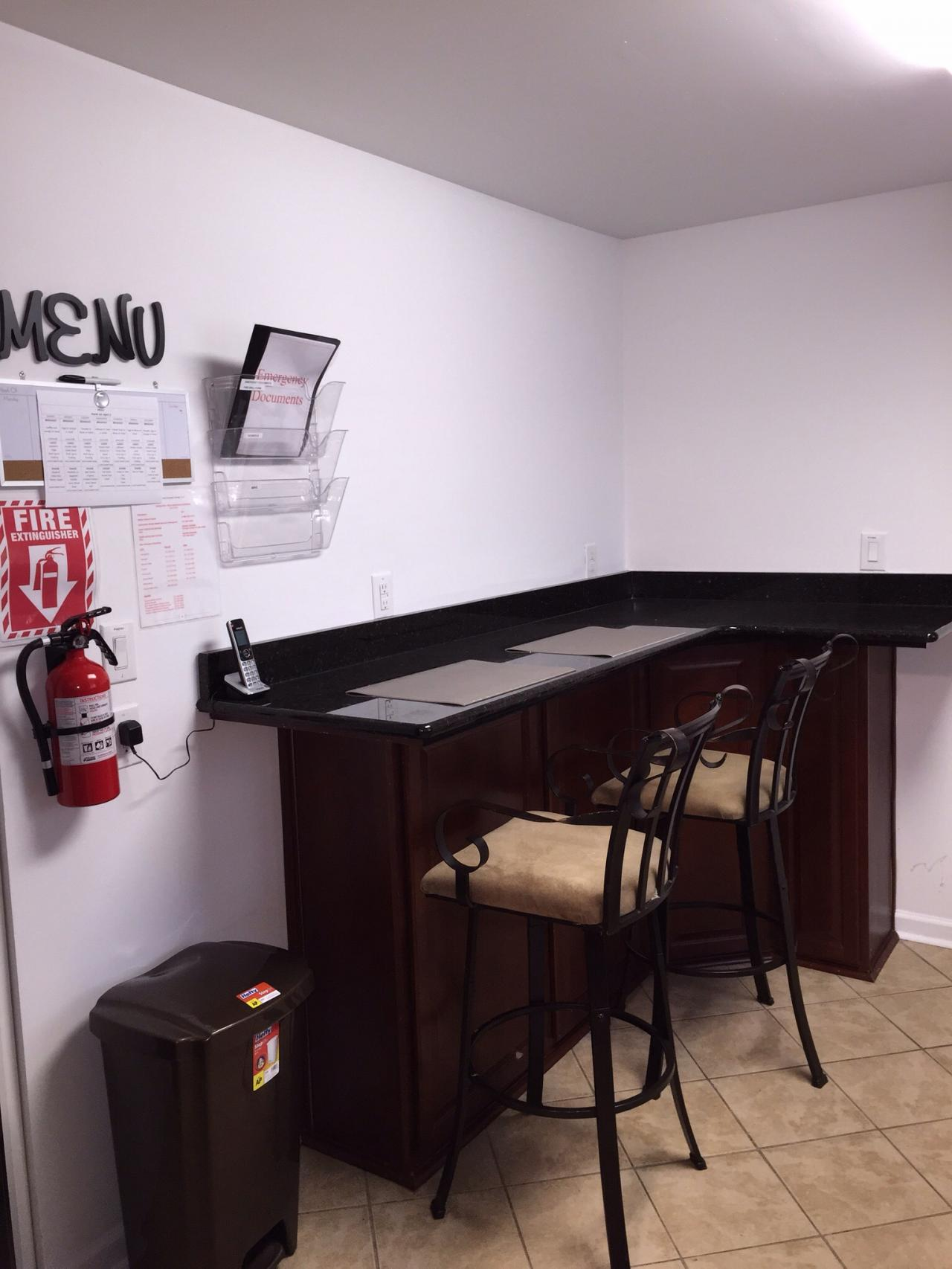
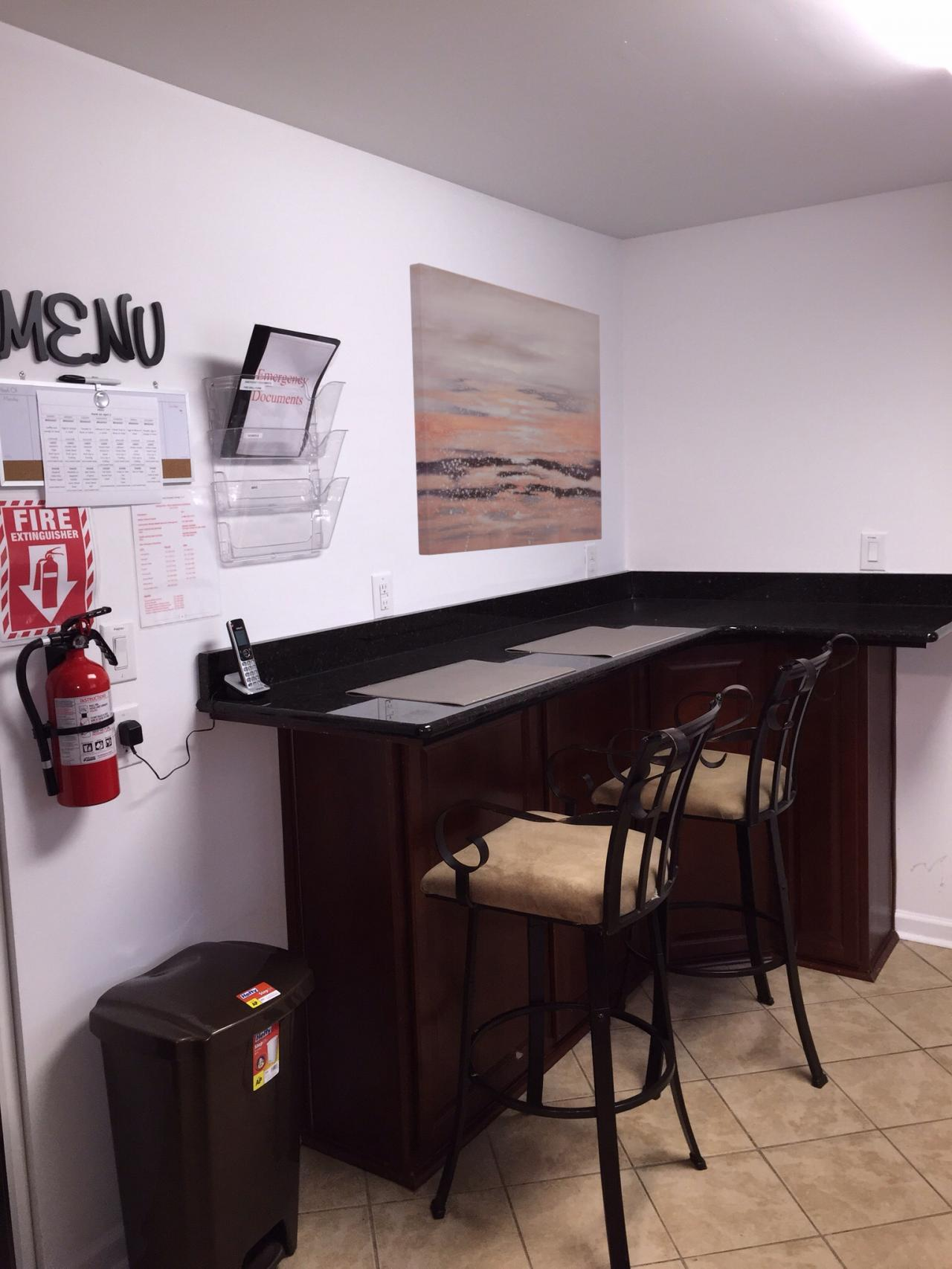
+ wall art [409,262,602,556]
